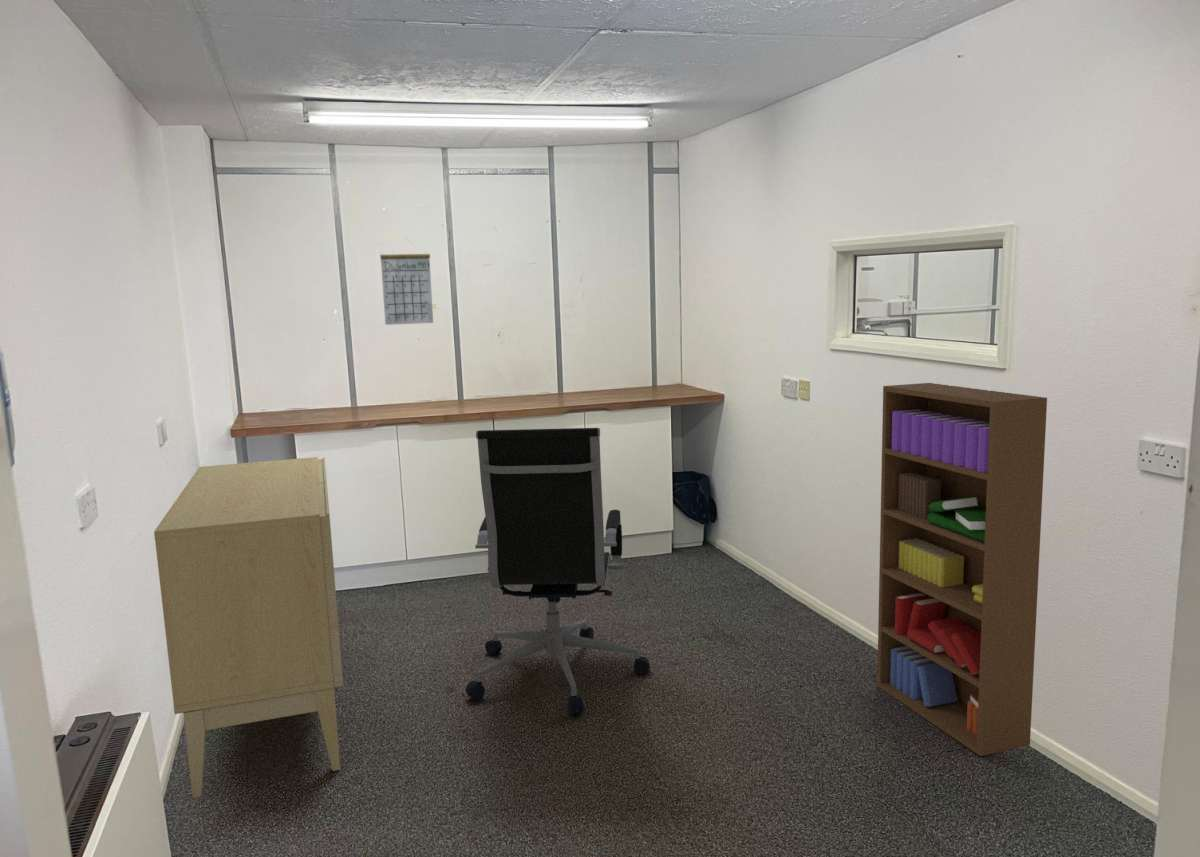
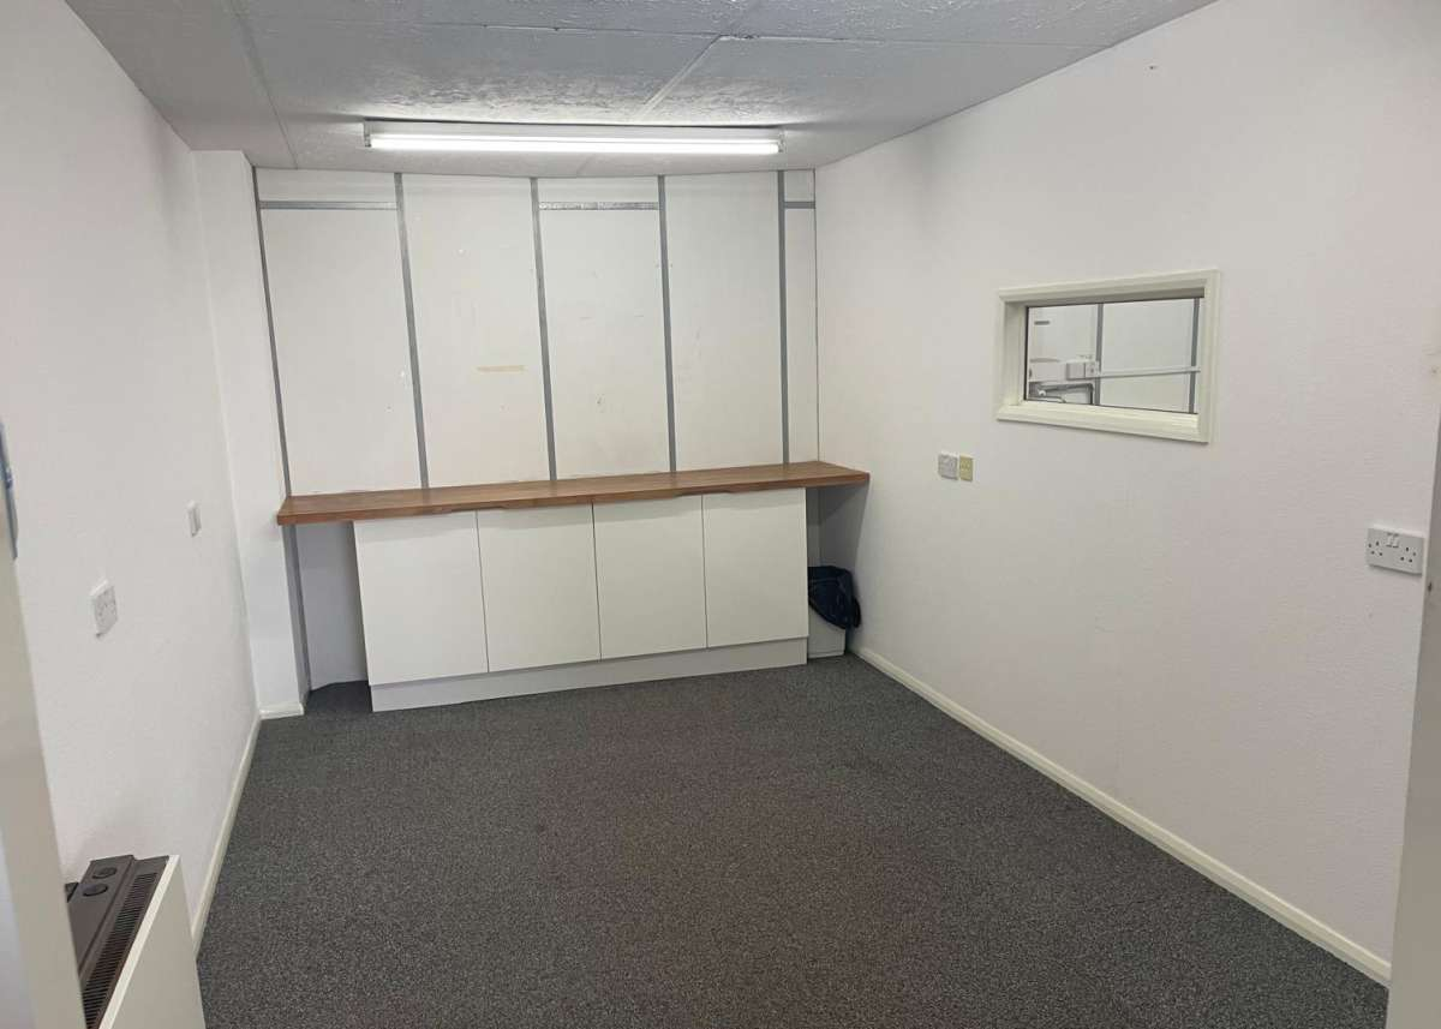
- sideboard [153,456,344,799]
- office chair [465,427,651,716]
- calendar [379,238,434,326]
- bookshelf [876,382,1048,757]
